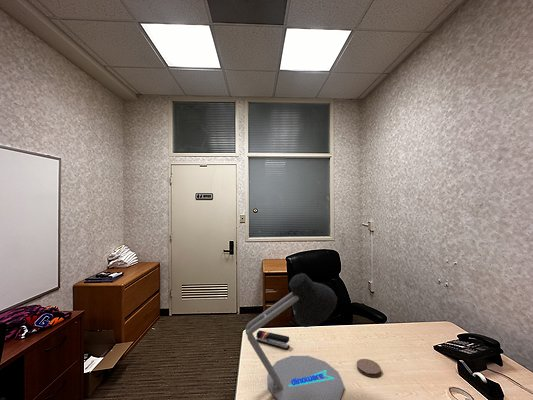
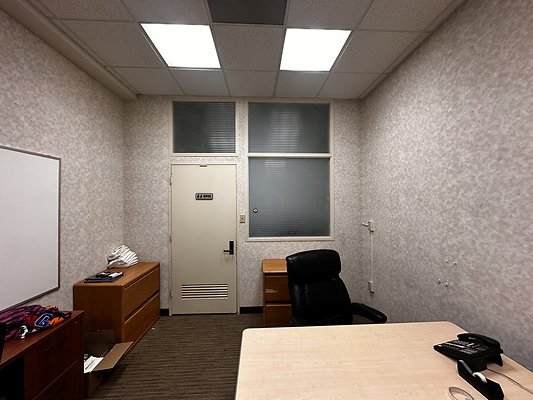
- coaster [356,358,382,378]
- desk lamp [245,272,345,400]
- stapler [255,329,291,351]
